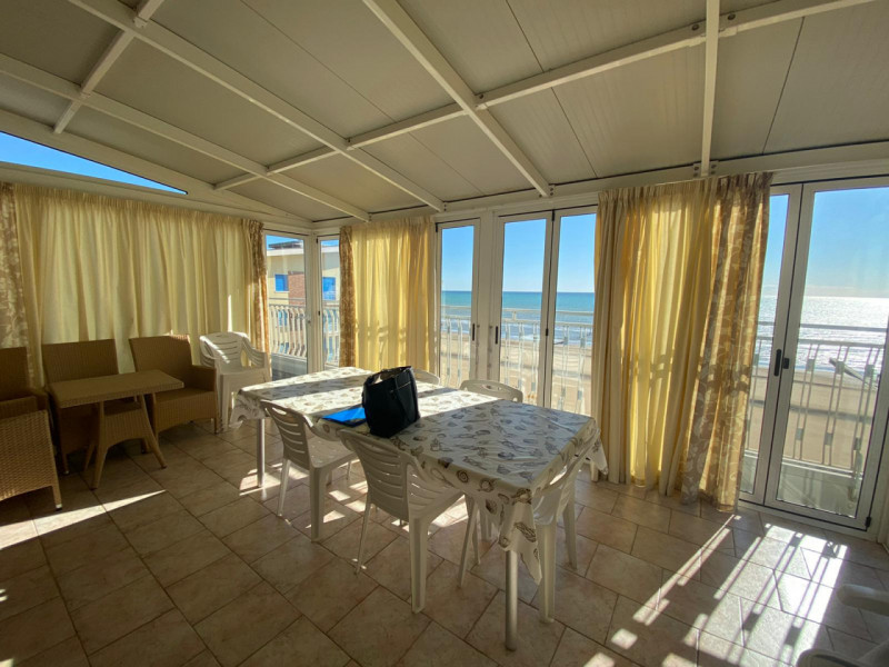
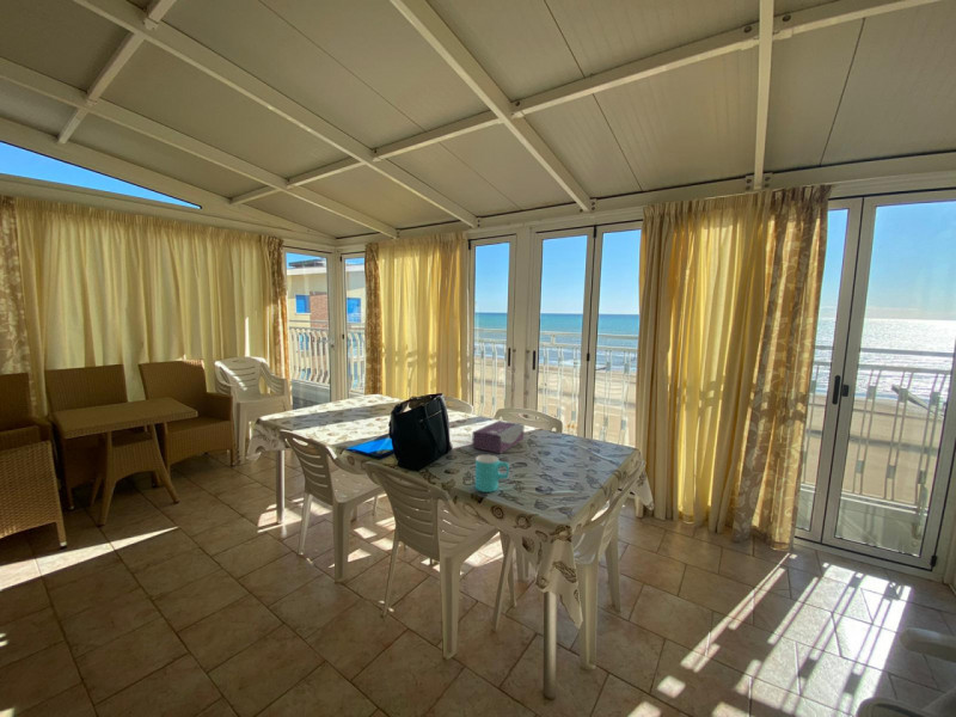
+ tissue box [471,419,526,455]
+ cup [474,454,510,494]
